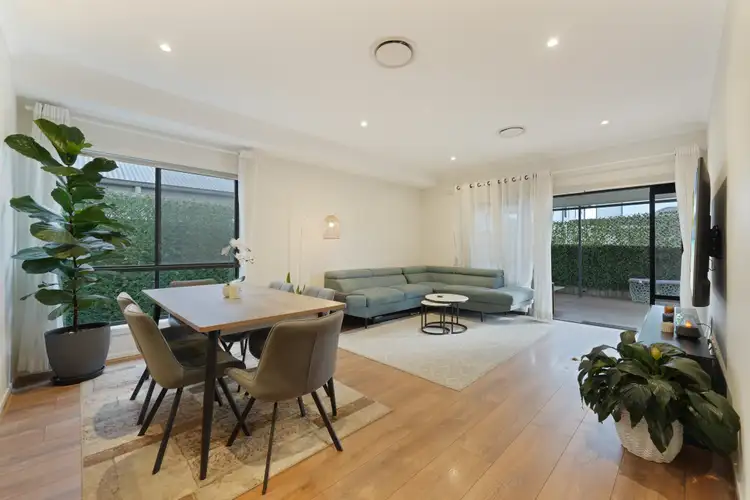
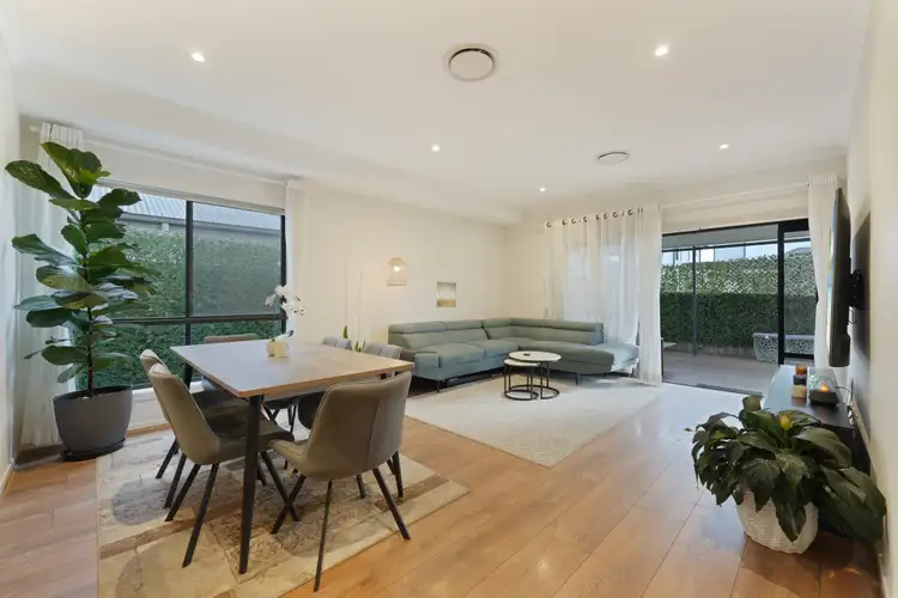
+ wall art [436,281,457,309]
